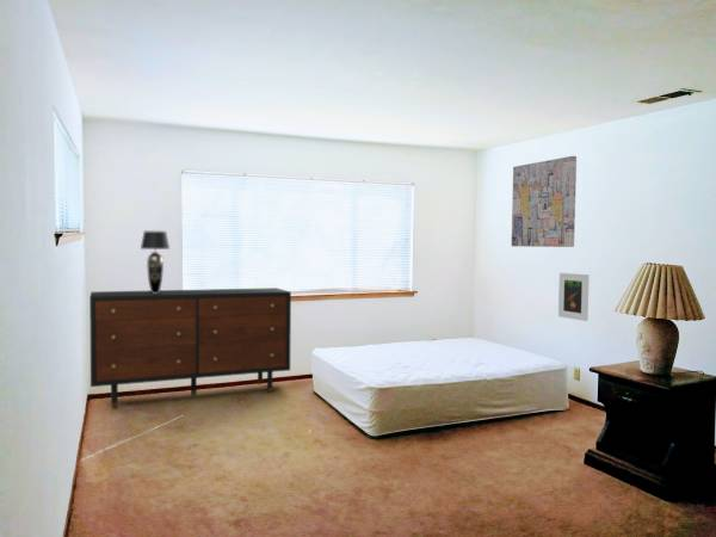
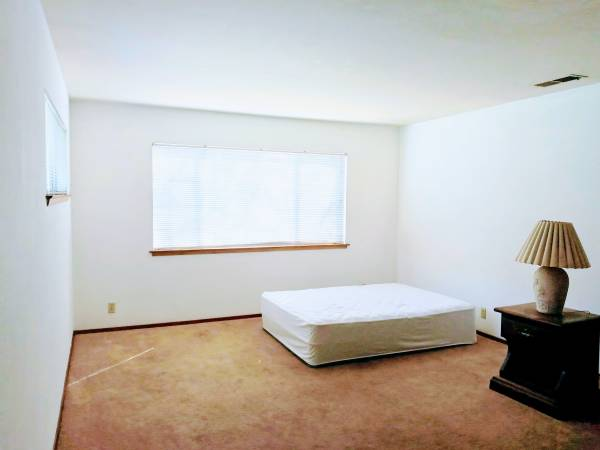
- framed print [557,272,591,322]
- table lamp [140,230,171,294]
- dresser [88,286,292,411]
- wall art [511,155,578,248]
